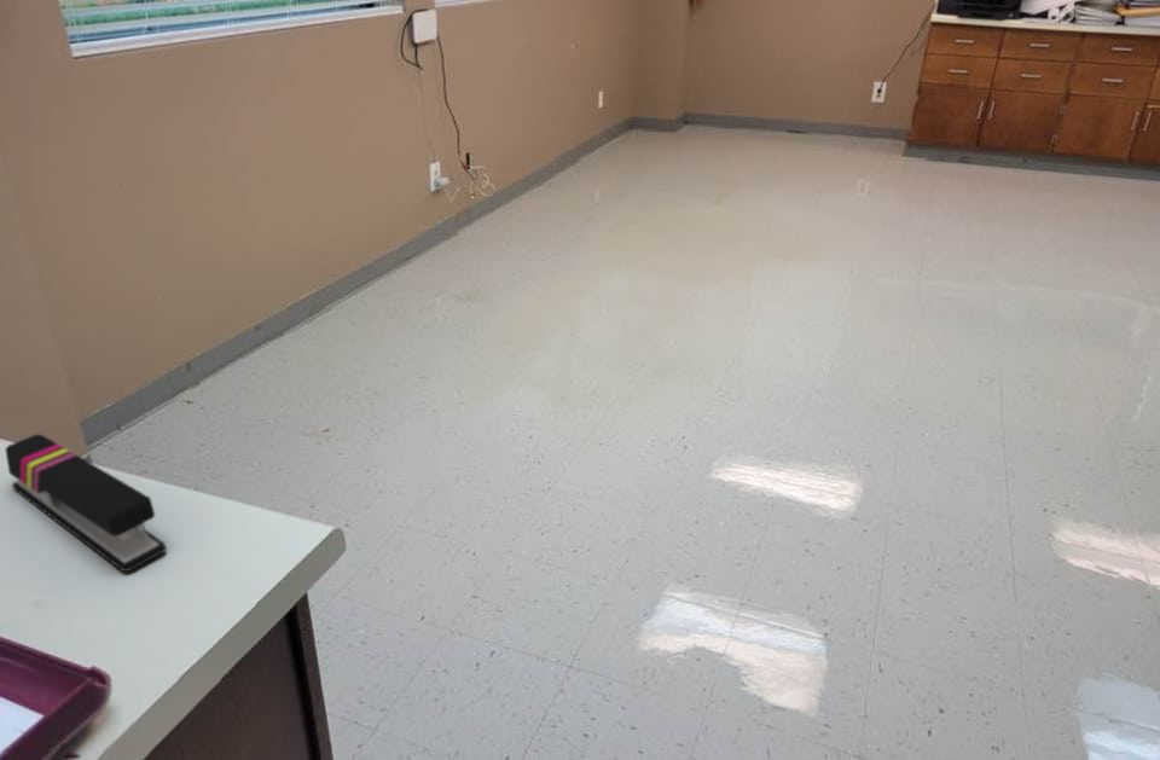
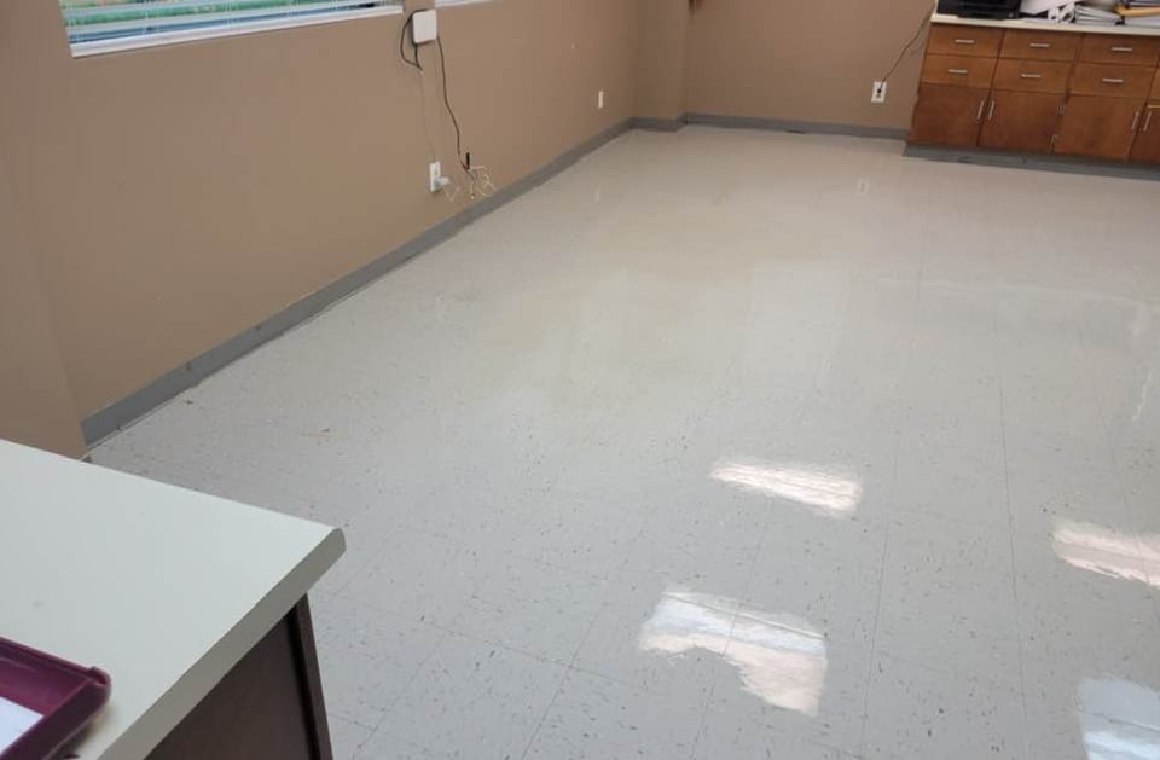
- stapler [4,433,168,573]
